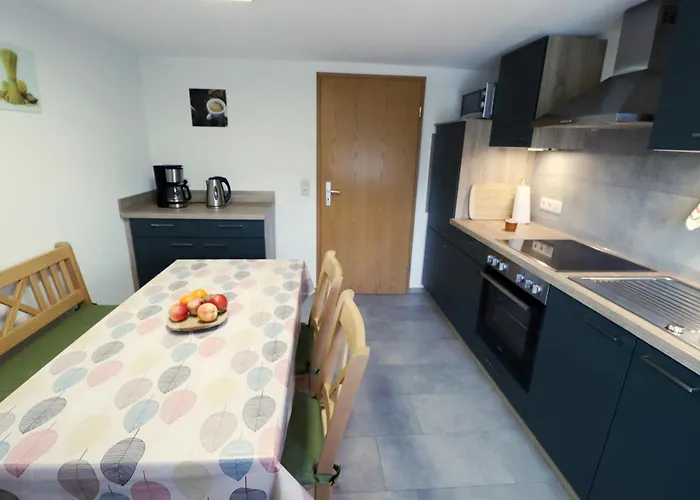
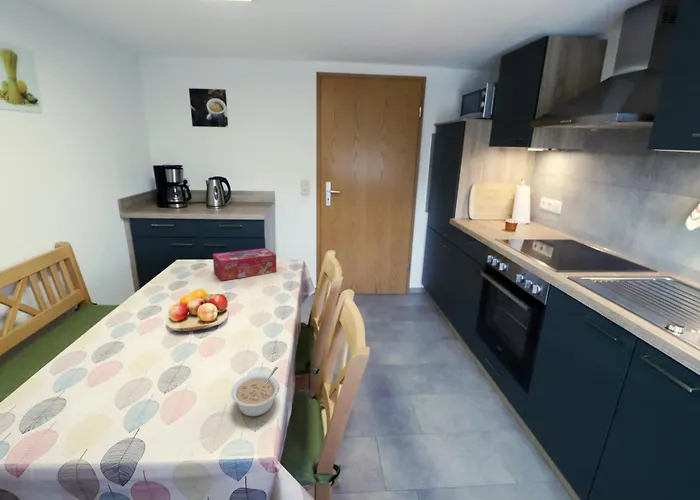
+ legume [230,366,281,417]
+ tissue box [212,247,277,281]
